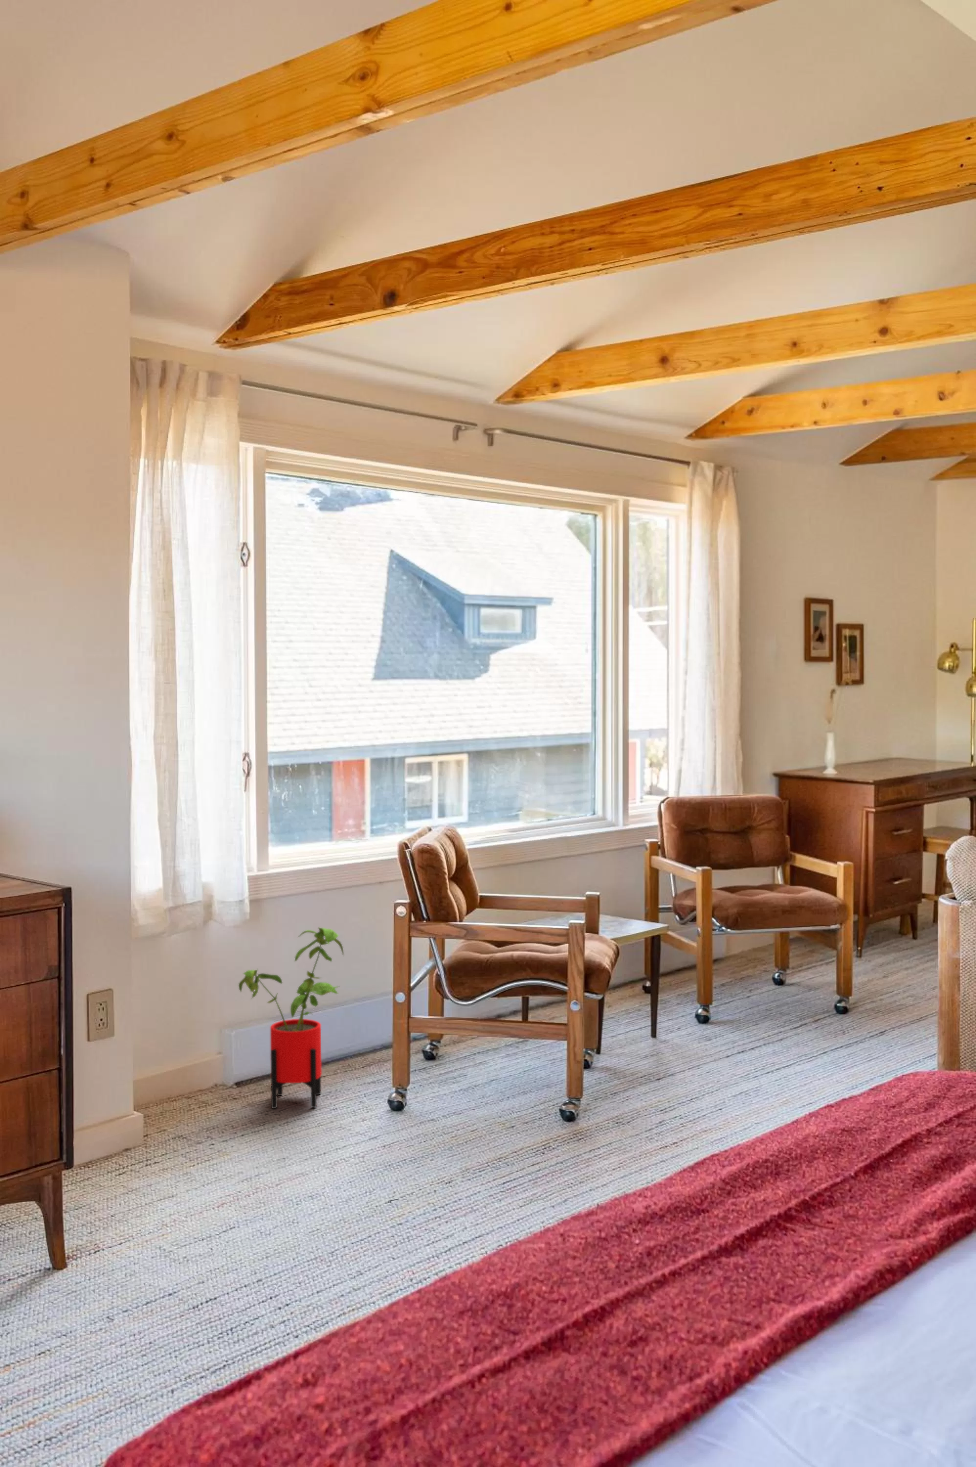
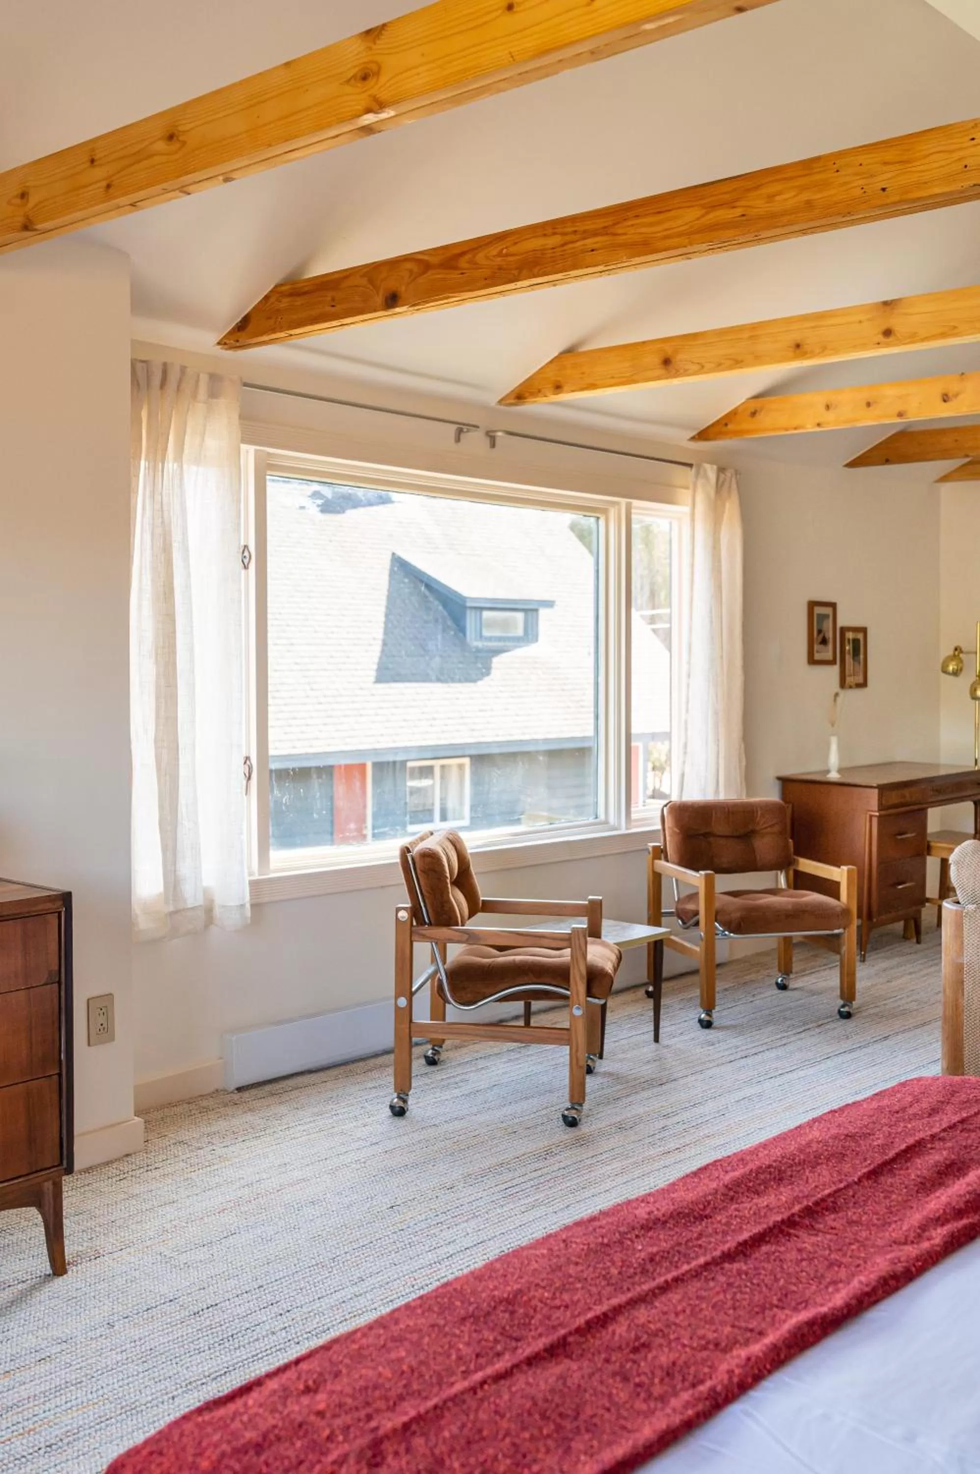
- house plant [239,927,344,1109]
